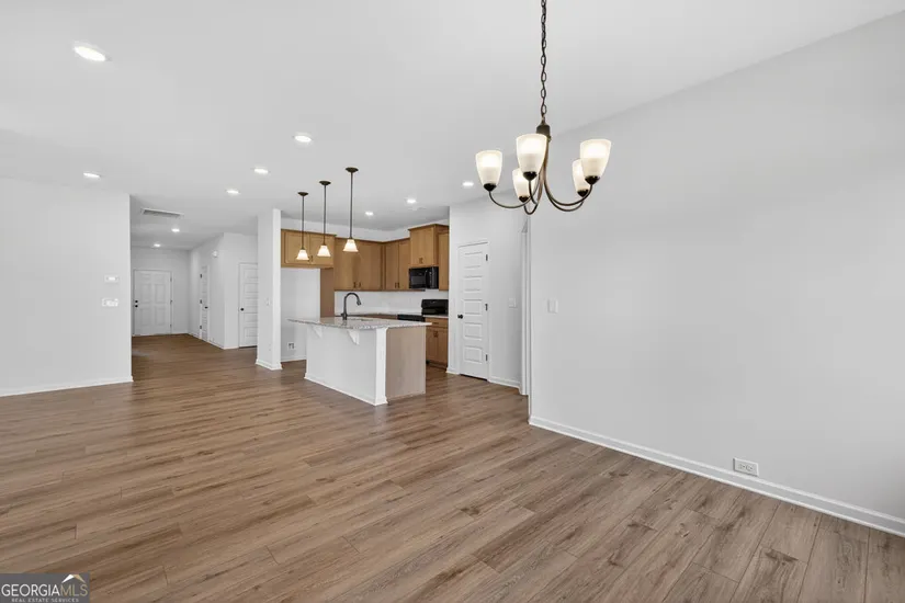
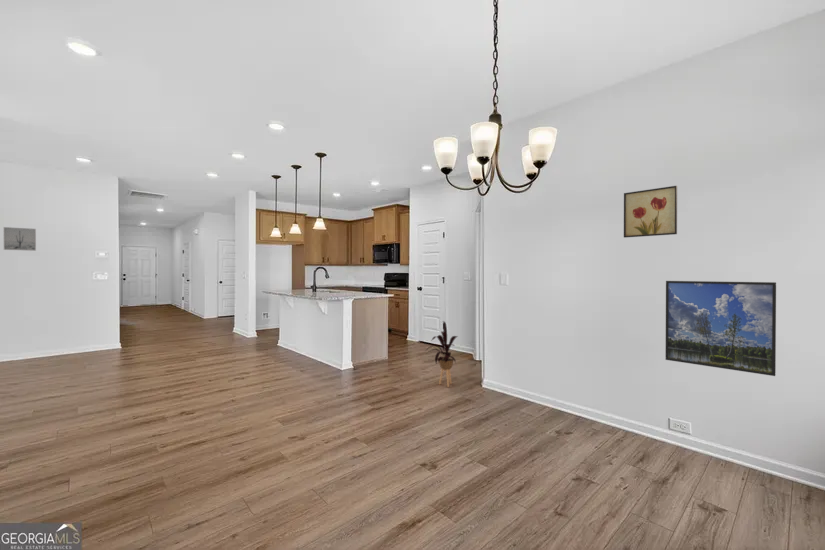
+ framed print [665,280,777,377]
+ wall art [623,185,678,239]
+ wall art [3,226,37,252]
+ house plant [424,320,459,388]
